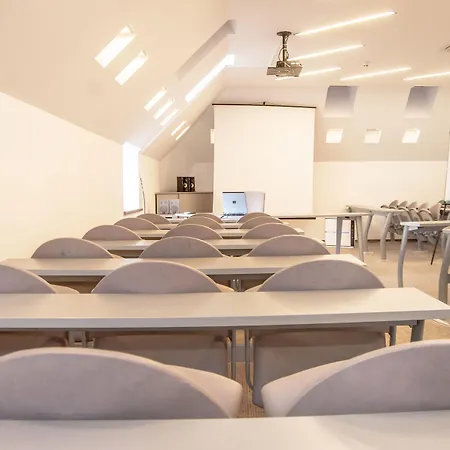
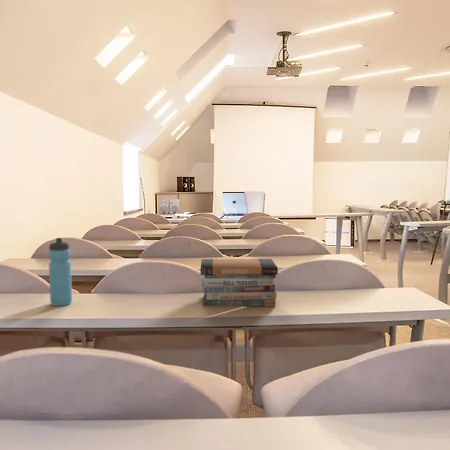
+ book stack [199,258,279,308]
+ water bottle [47,237,73,307]
